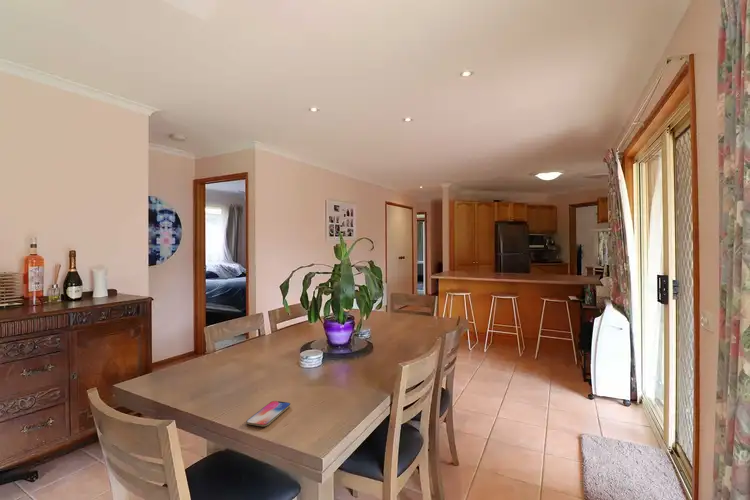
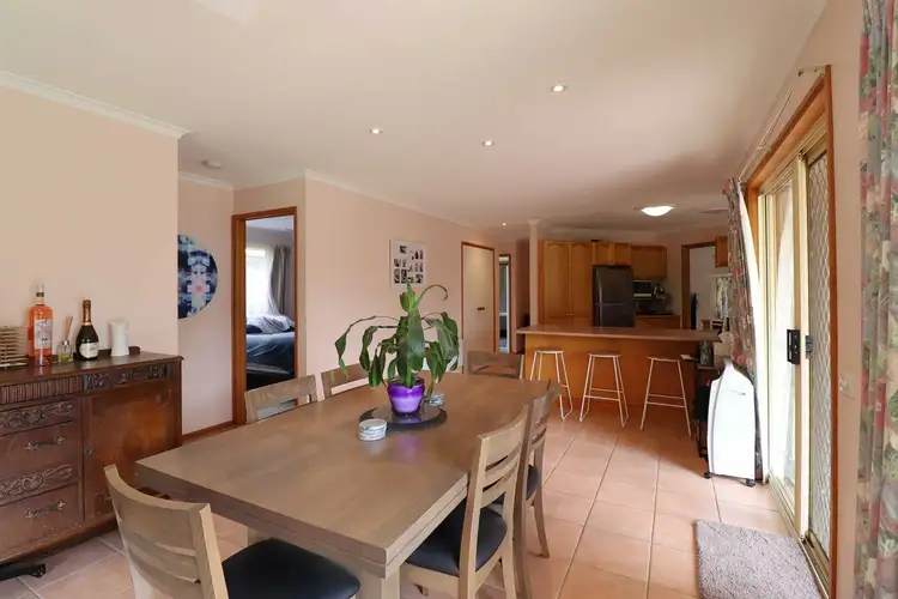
- smartphone [246,400,291,427]
